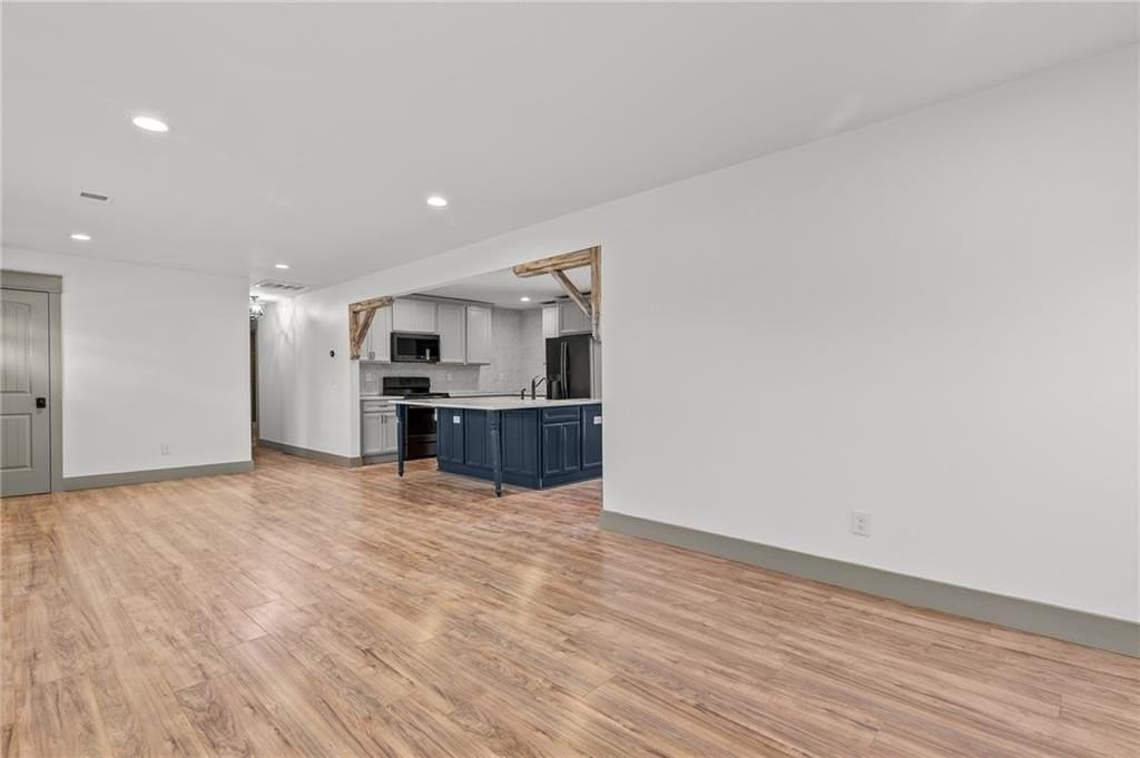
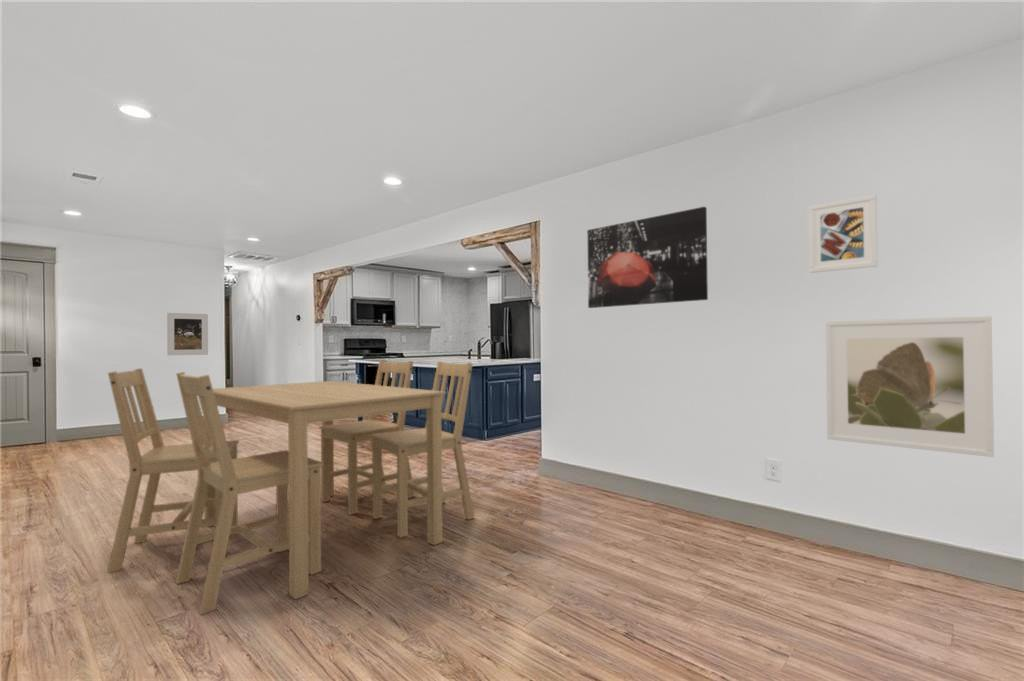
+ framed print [825,315,995,458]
+ kitchen table [106,359,476,616]
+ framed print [807,194,879,274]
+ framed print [166,312,209,356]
+ wall art [586,206,709,309]
